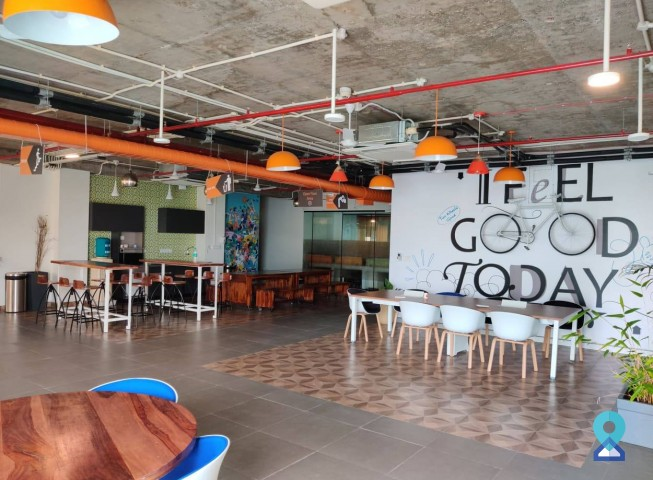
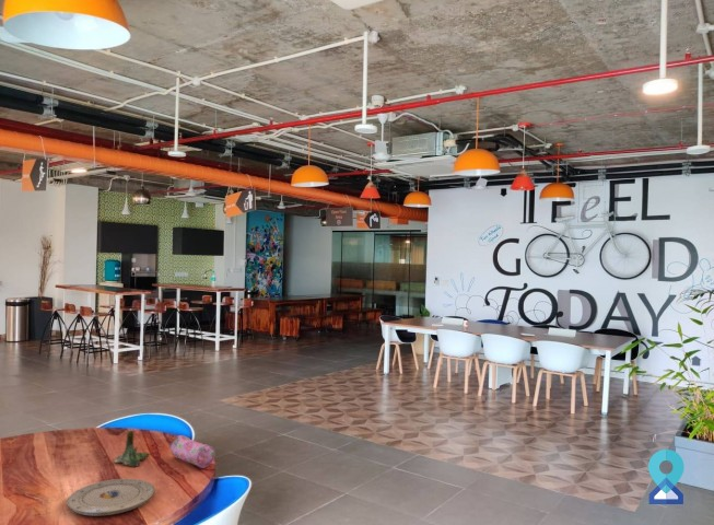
+ plate [66,478,156,516]
+ pencil case [168,434,216,469]
+ tree stump [113,430,151,467]
